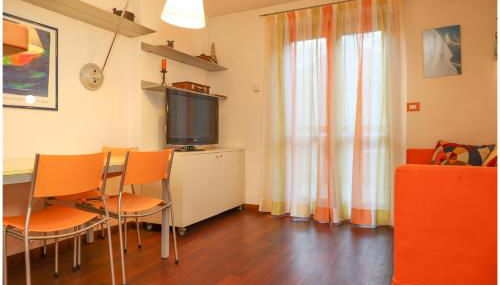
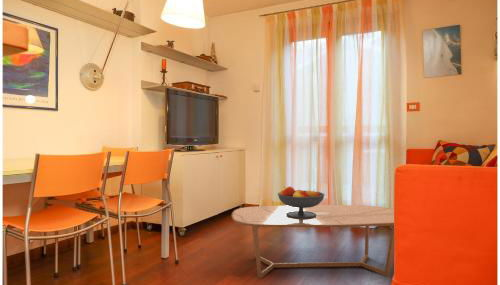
+ fruit bowl [277,186,326,218]
+ coffee table [231,204,395,279]
